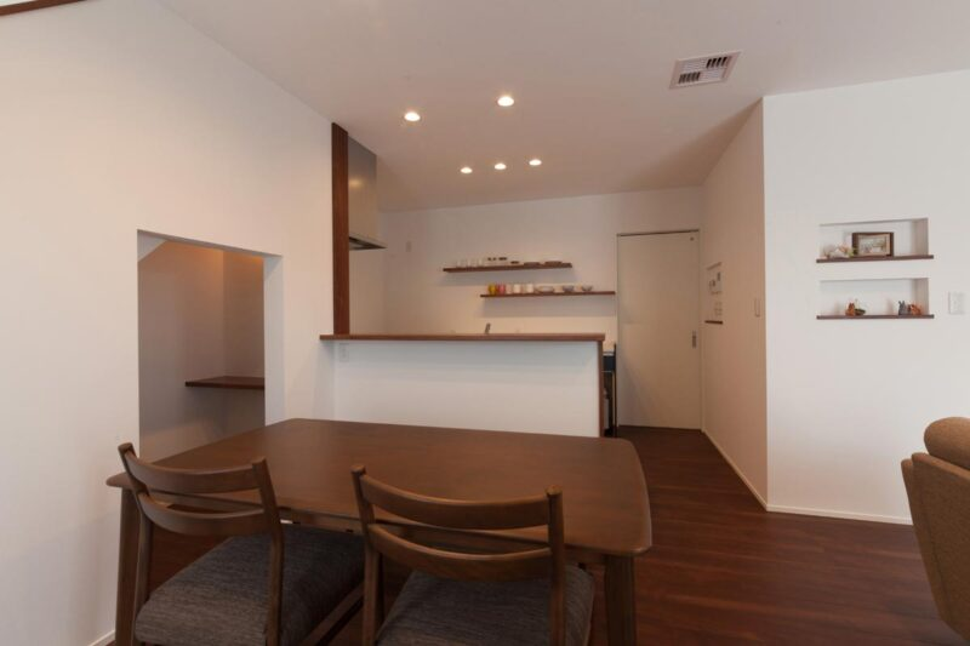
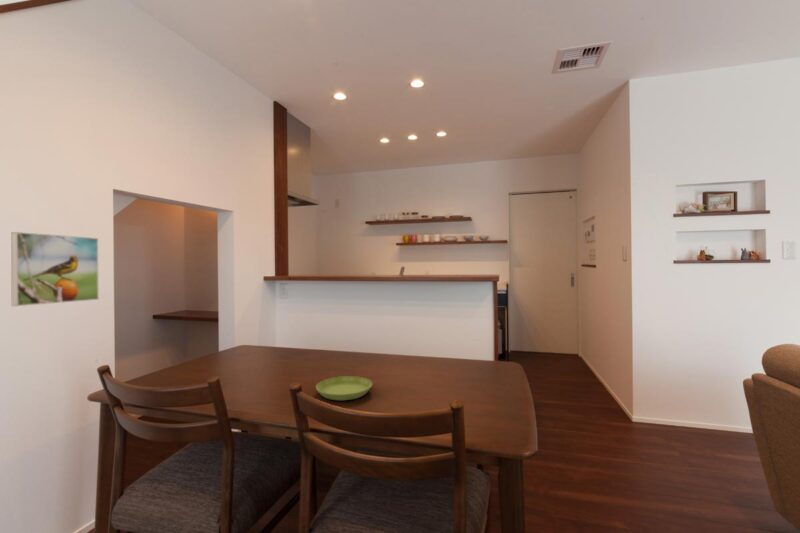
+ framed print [10,231,100,307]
+ saucer [315,375,373,401]
